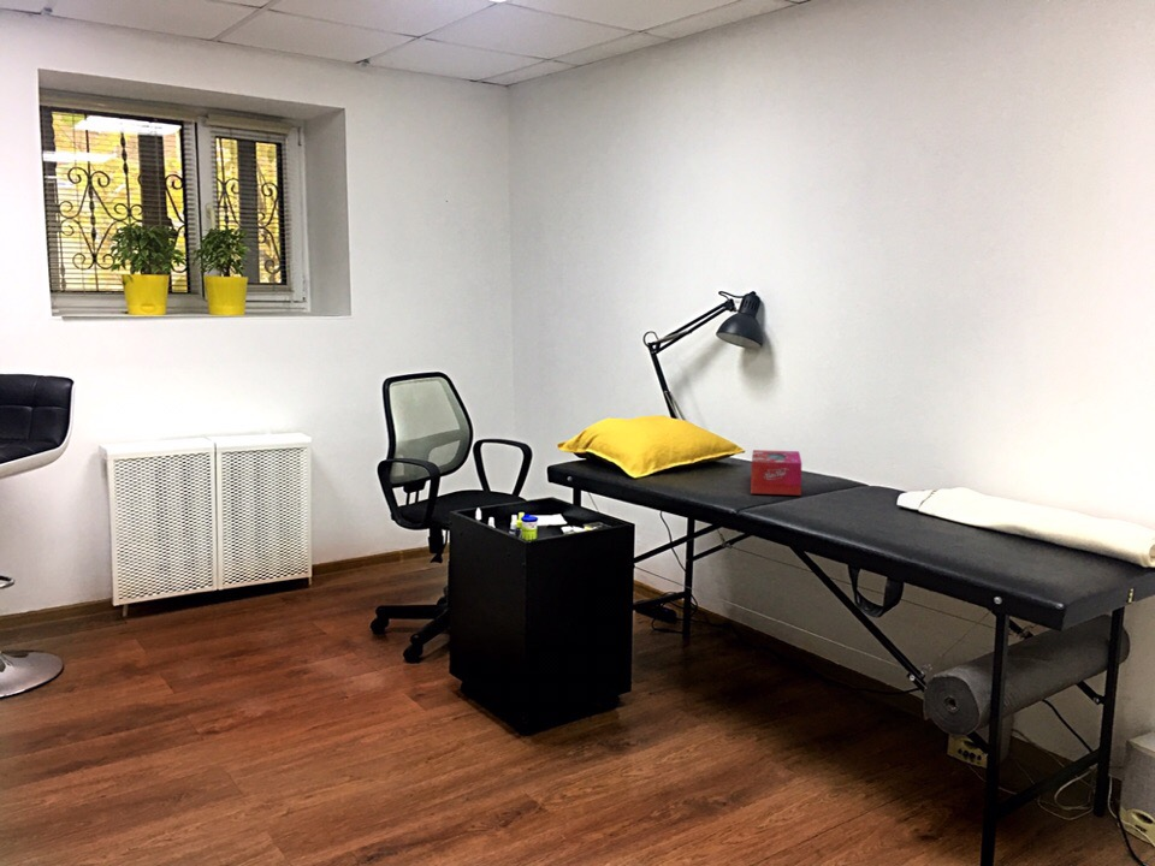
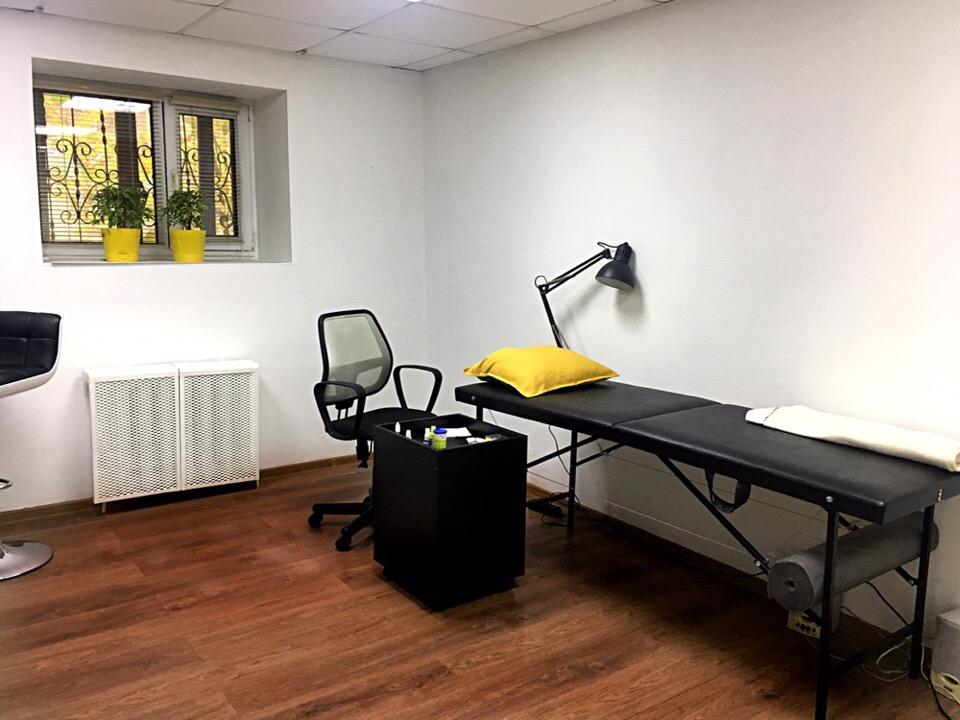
- tissue box [750,449,802,497]
